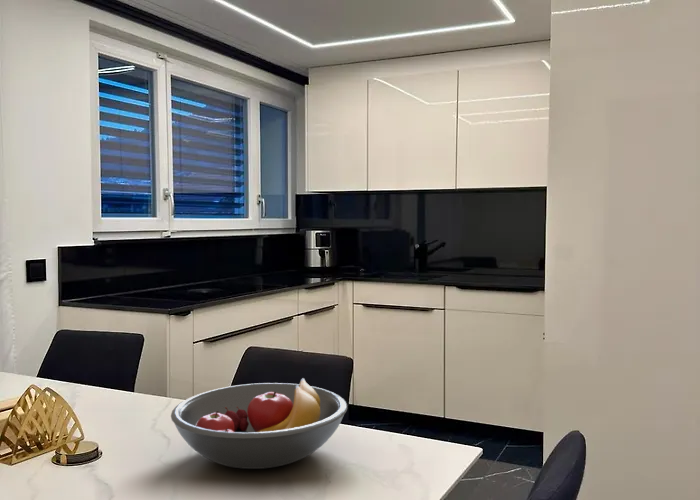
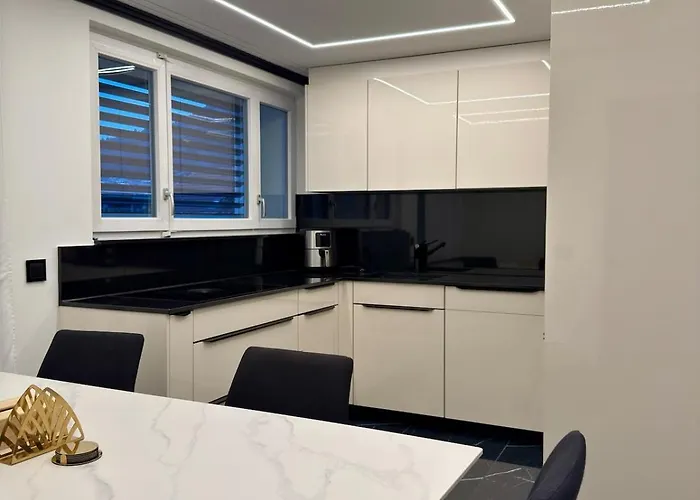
- fruit bowl [170,377,348,470]
